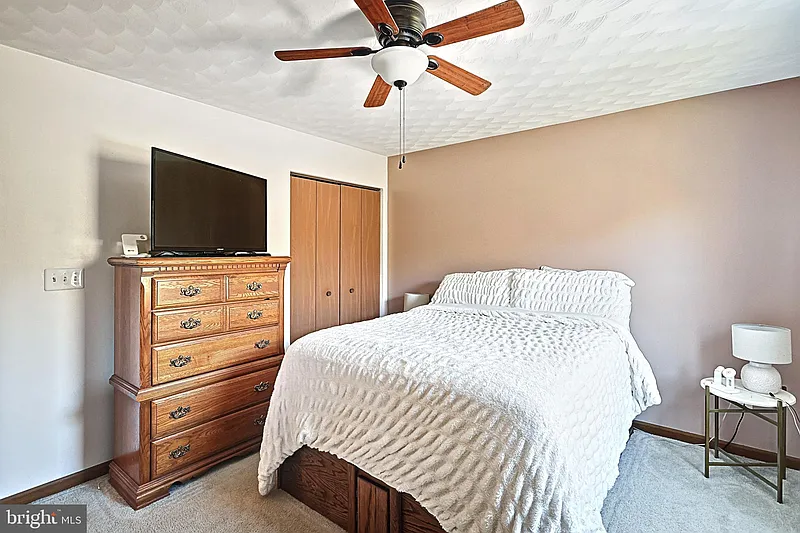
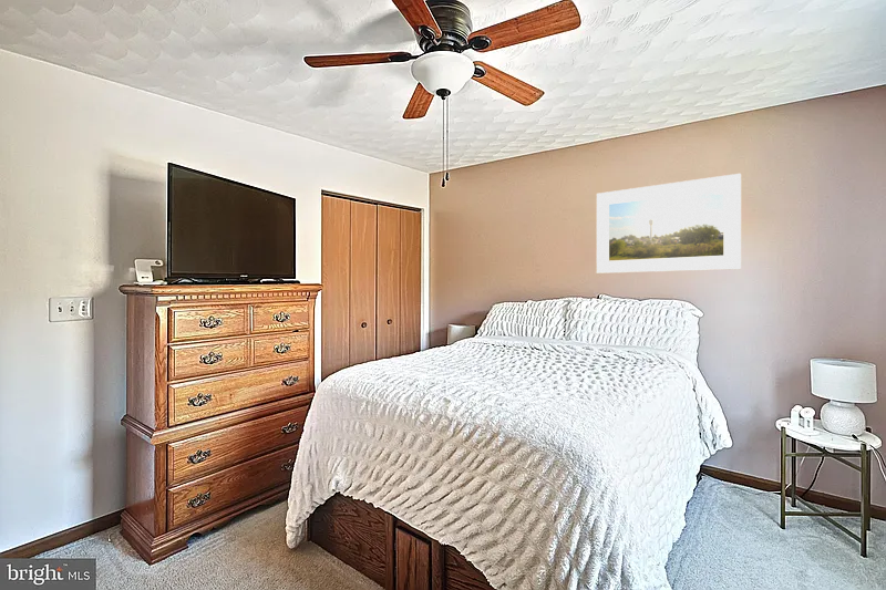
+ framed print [596,173,742,275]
